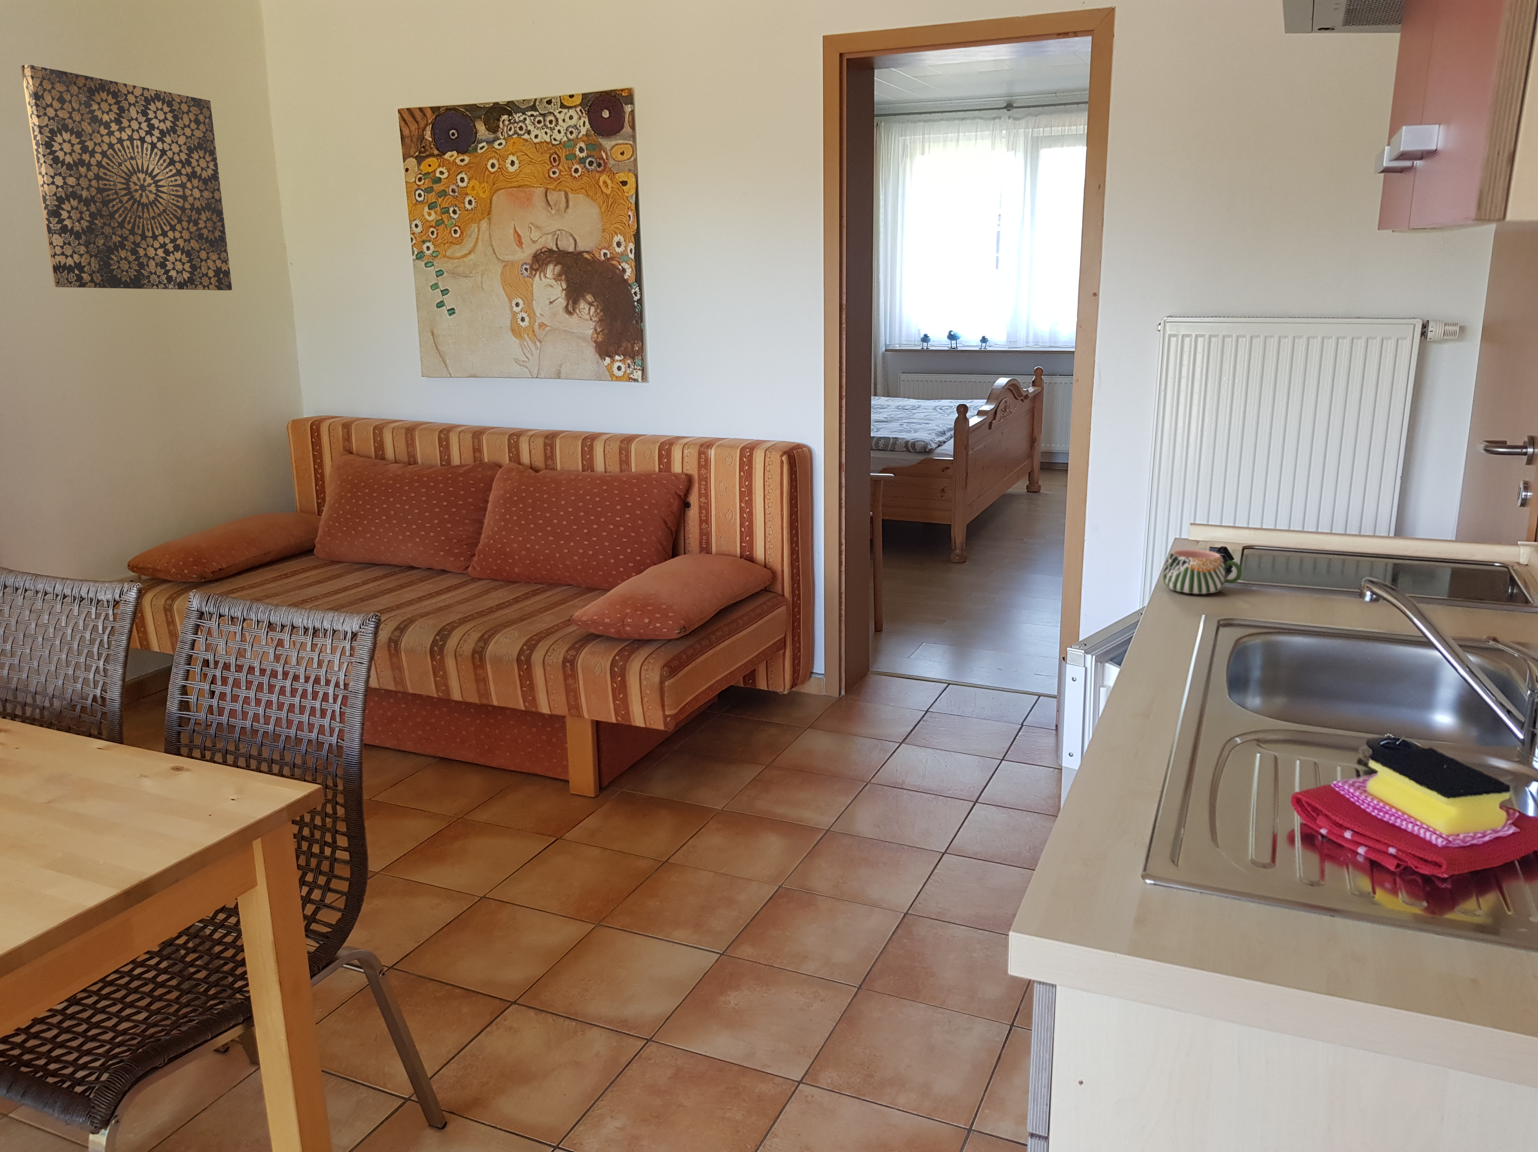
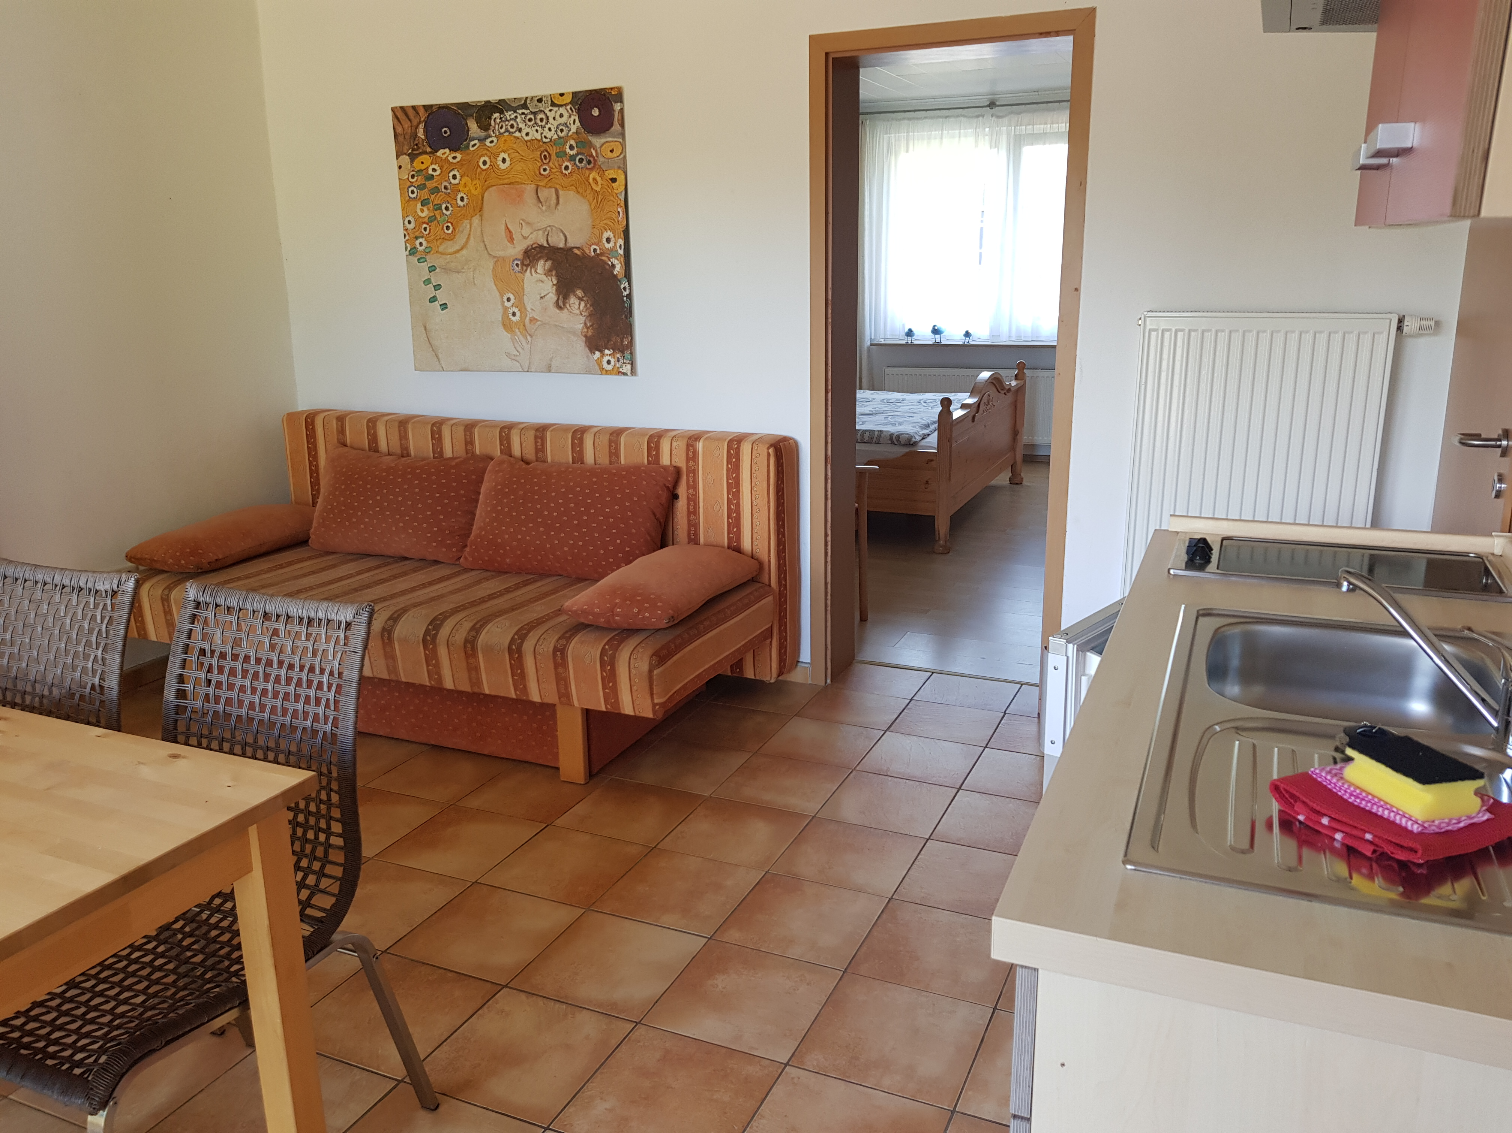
- mug [1163,549,1243,594]
- wall art [21,64,233,290]
